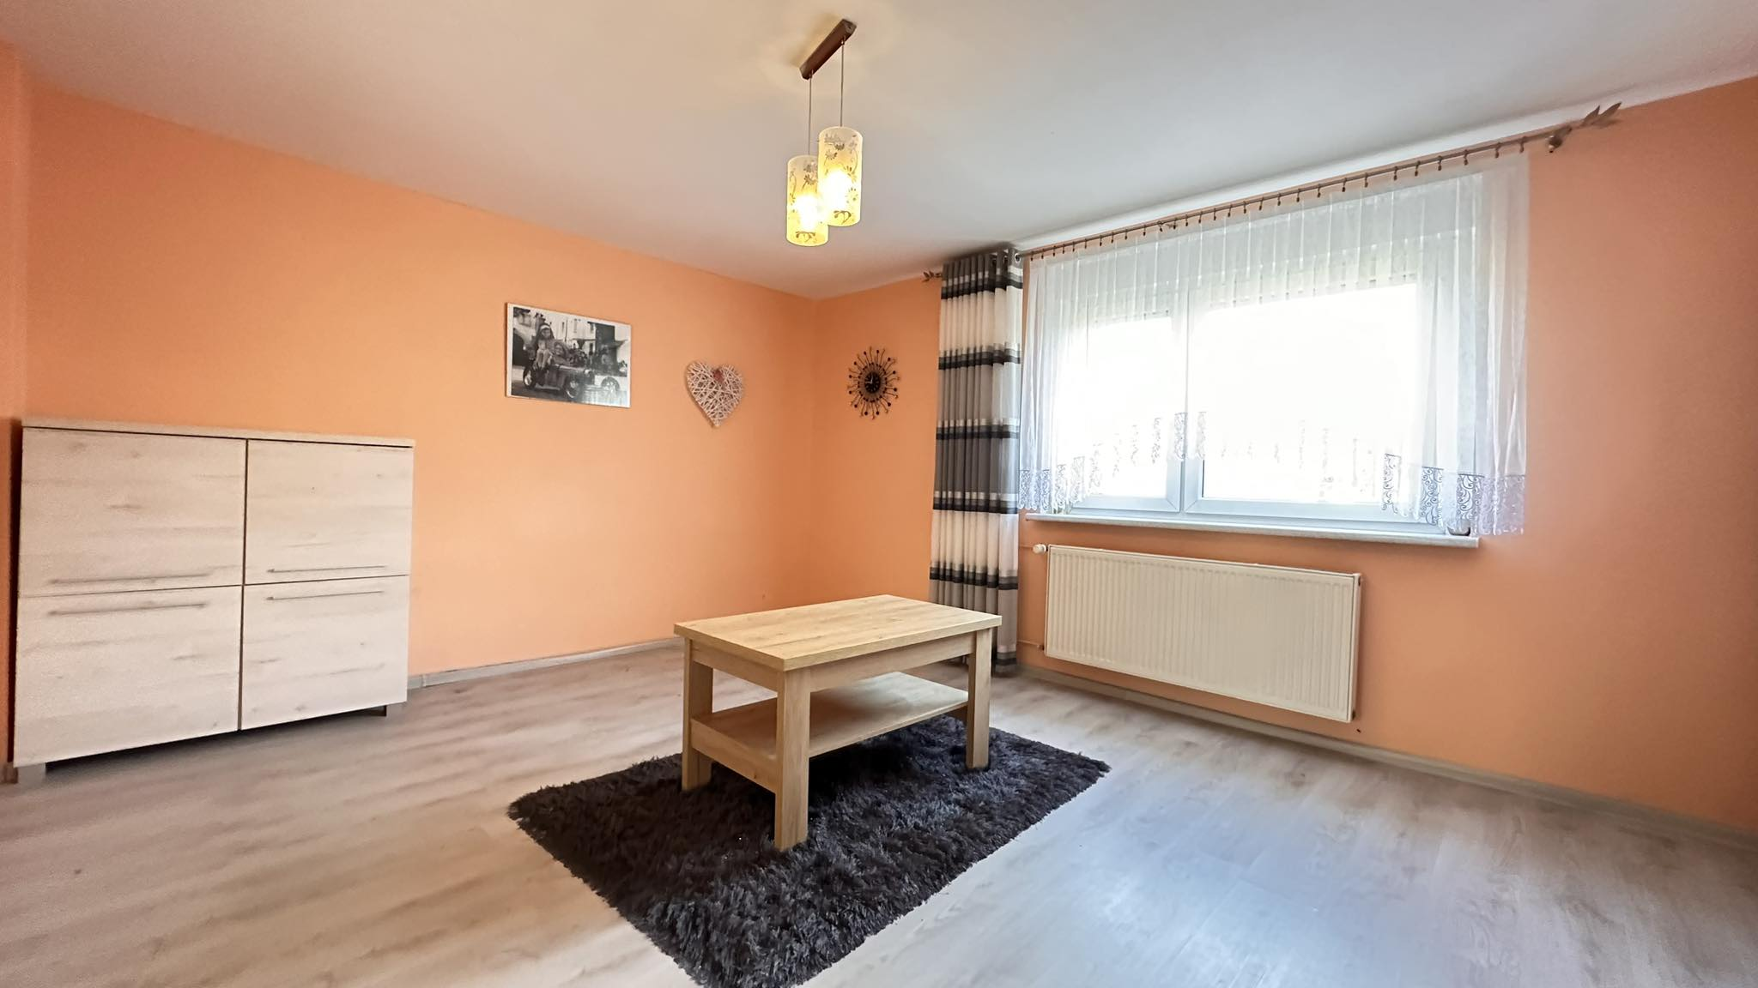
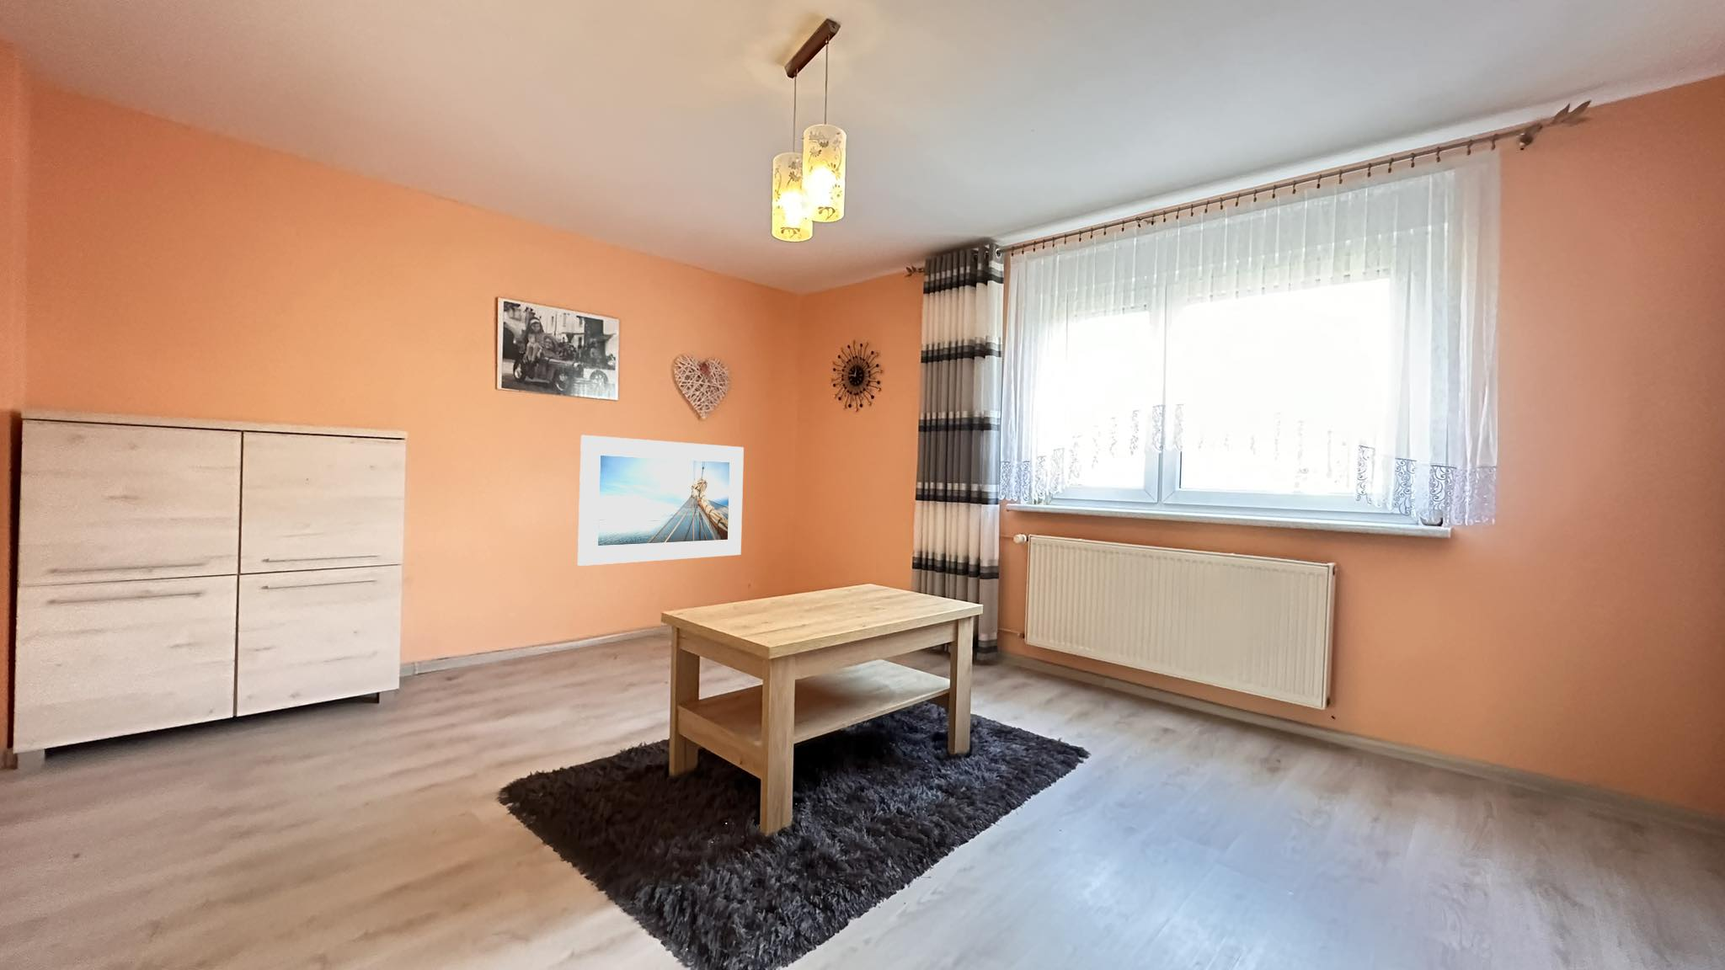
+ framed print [577,435,744,566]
